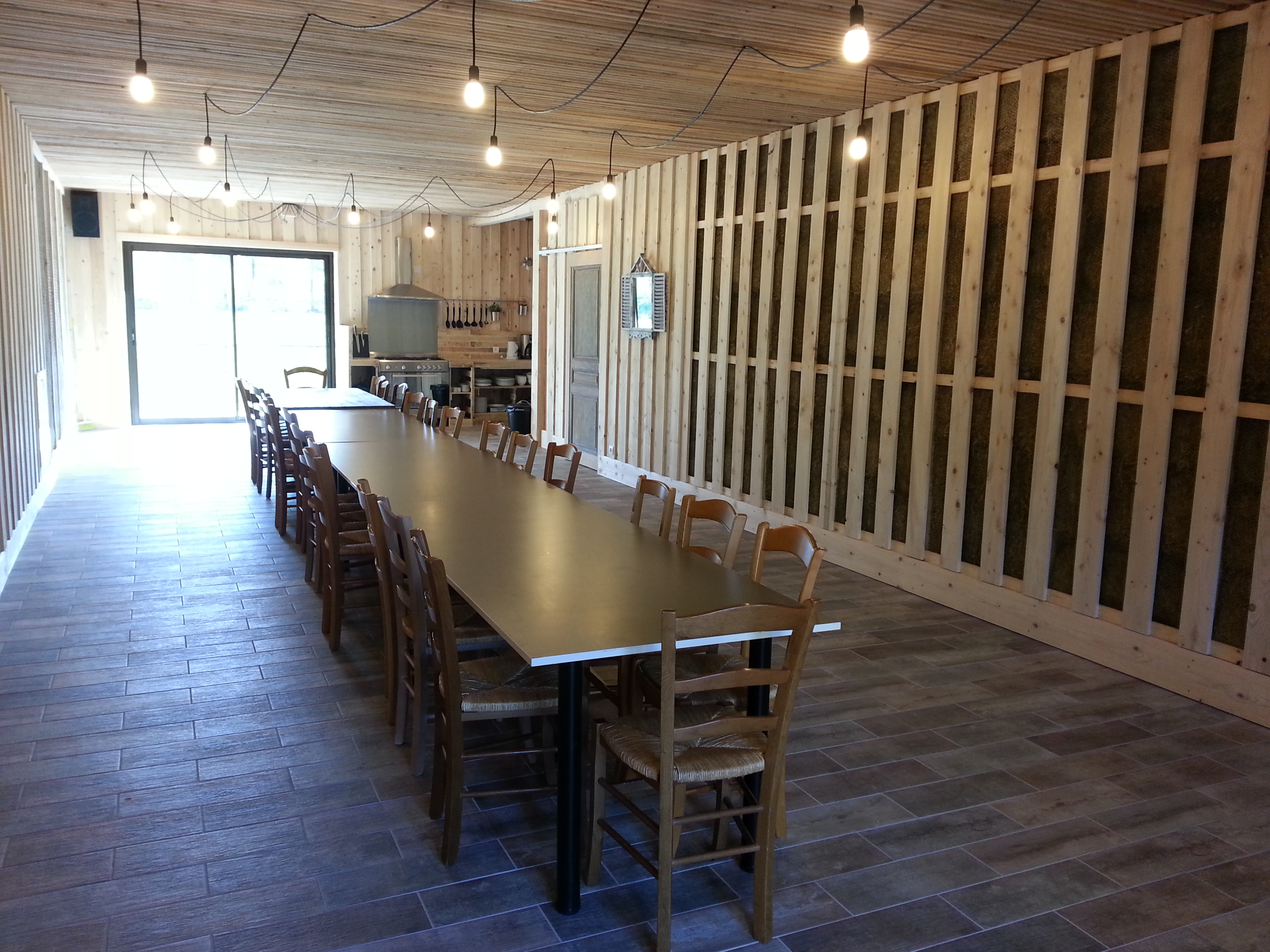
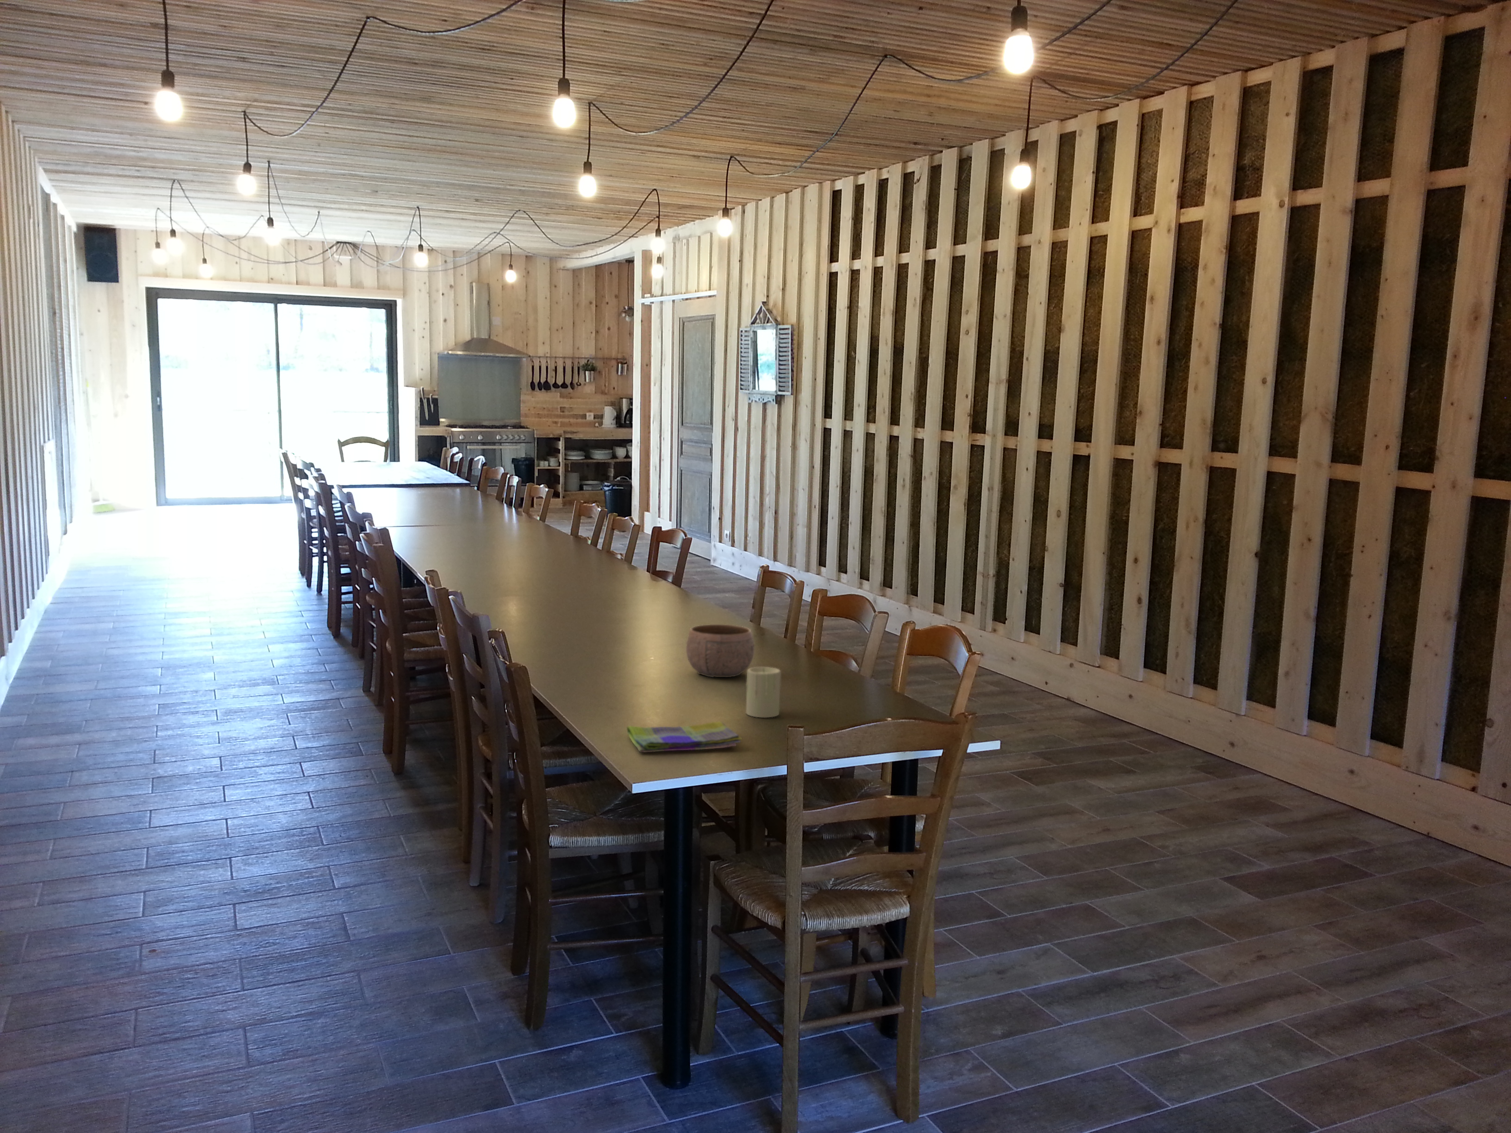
+ dish towel [626,720,742,752]
+ candle [746,666,782,718]
+ bowl [685,624,756,677]
